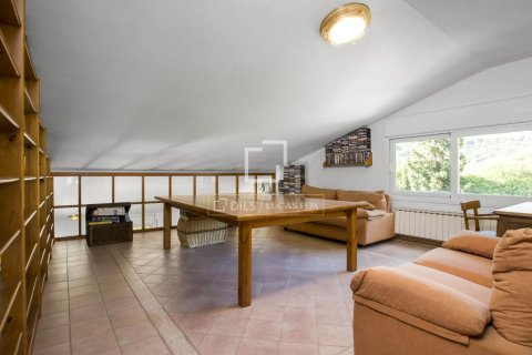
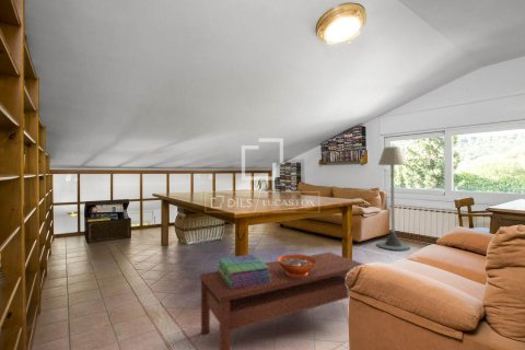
+ stack of books [217,254,271,289]
+ floor lamp [376,145,411,252]
+ coffee table [199,252,365,350]
+ decorative bowl [277,254,316,277]
